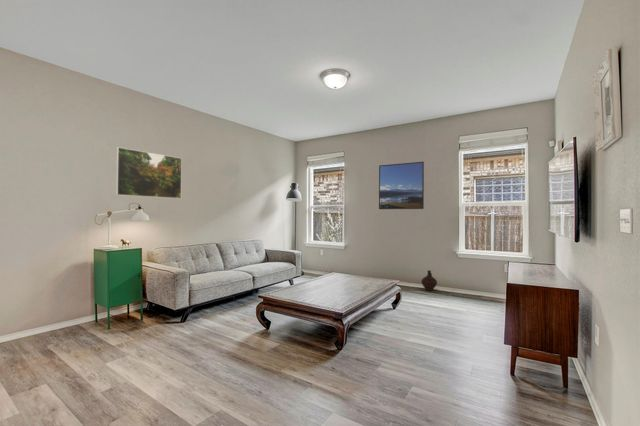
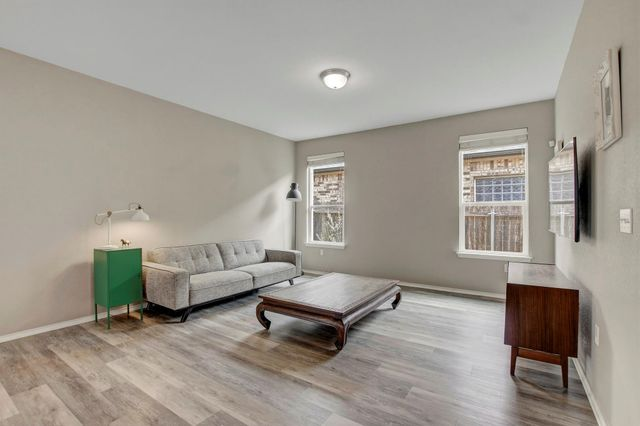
- ceramic jug [420,269,438,292]
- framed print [378,161,425,210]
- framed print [115,146,183,200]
